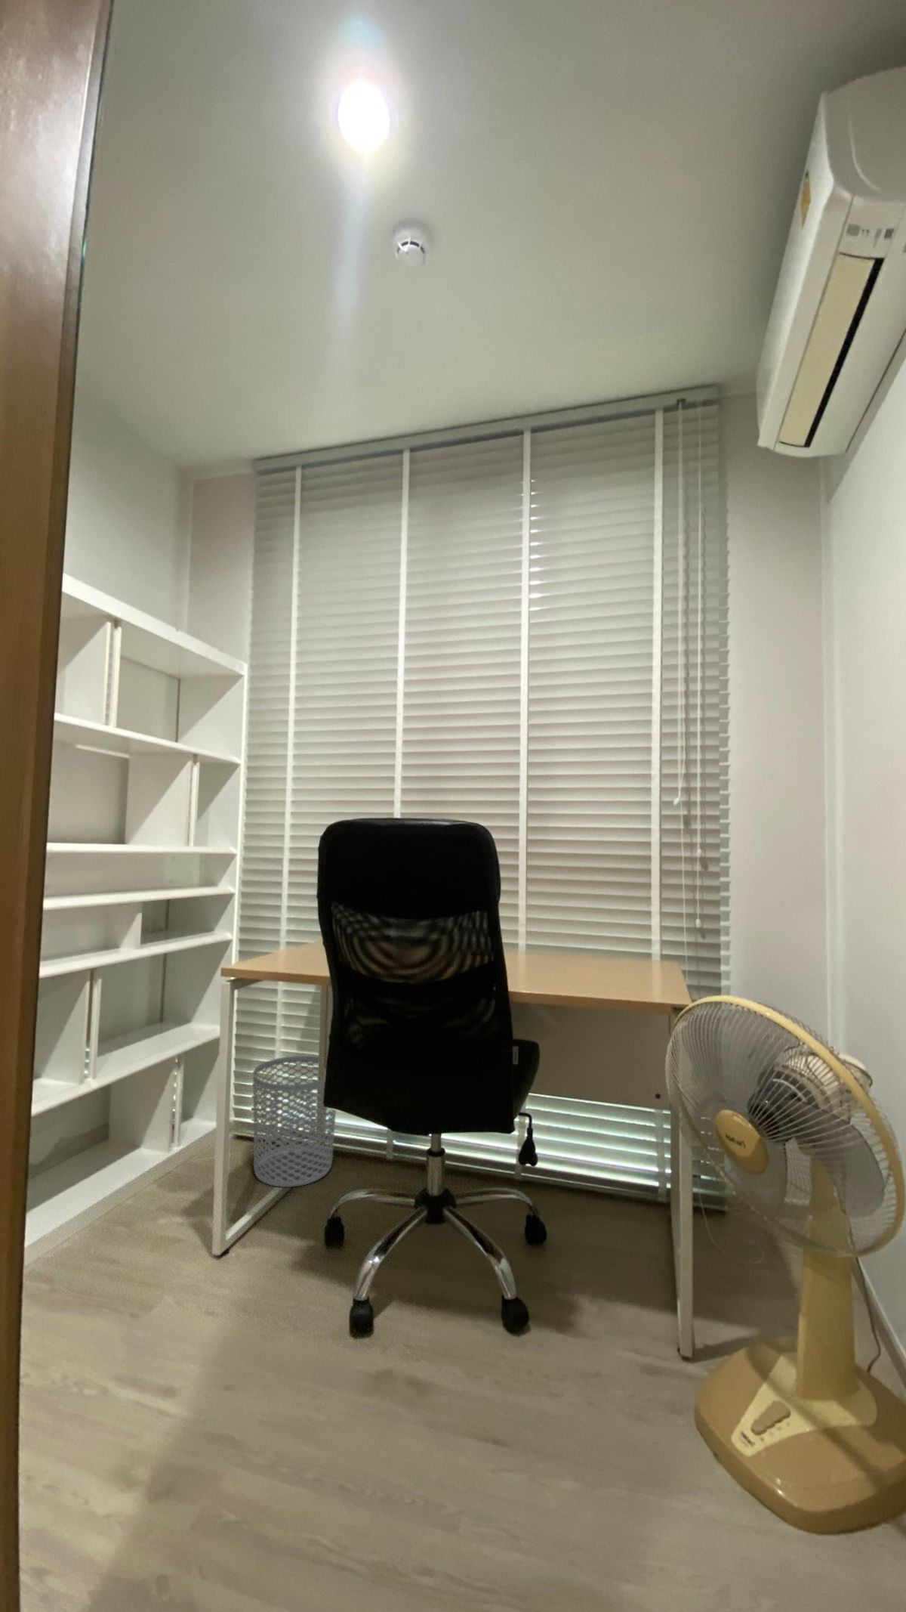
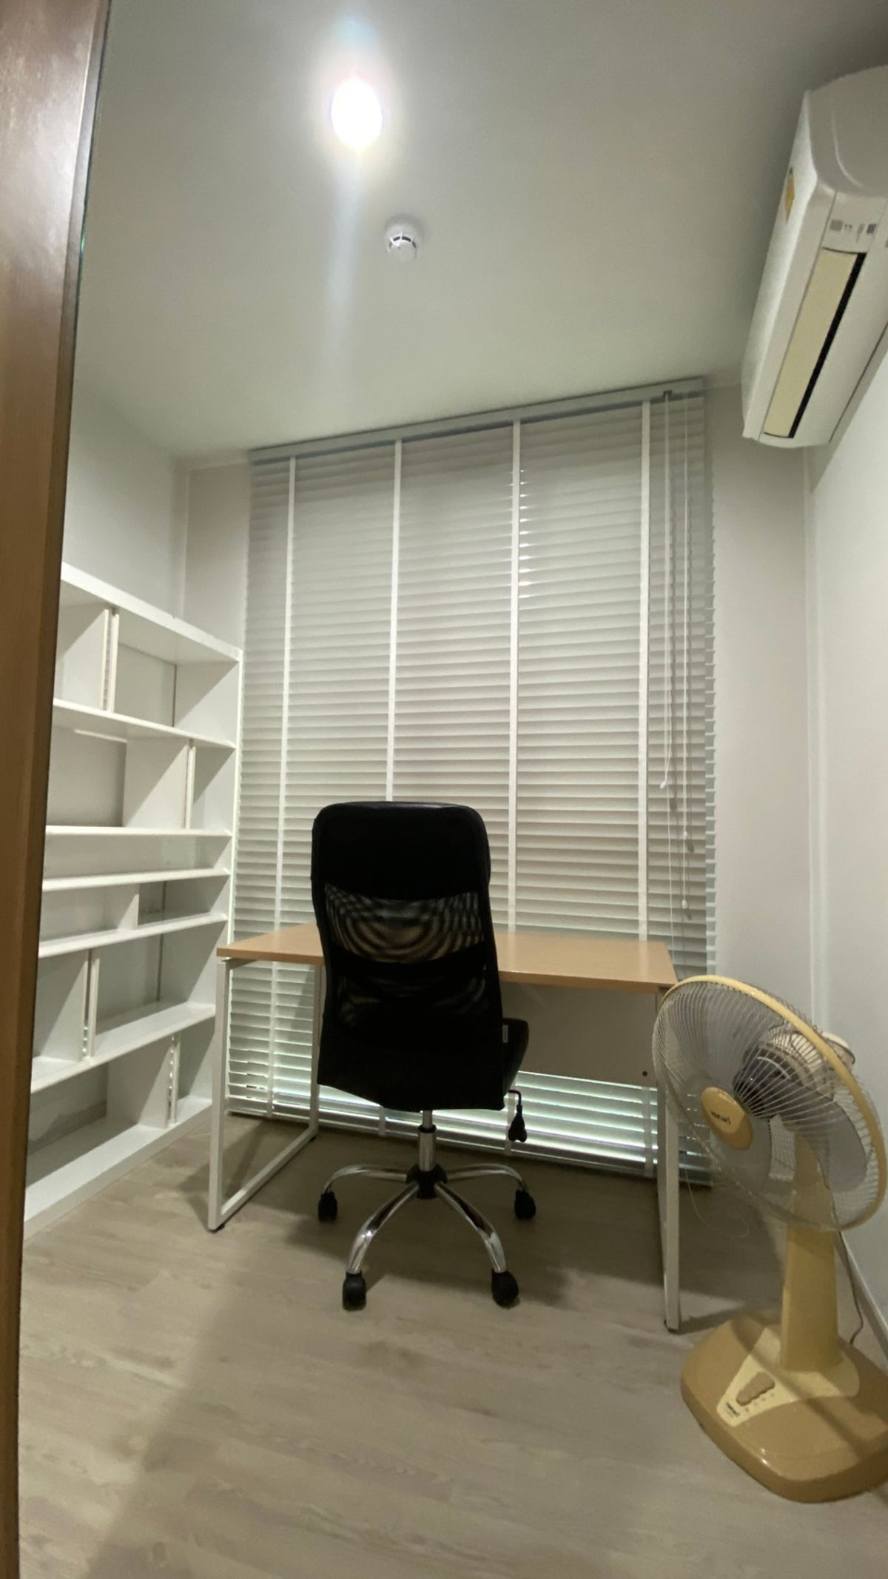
- waste bin [252,1055,336,1188]
